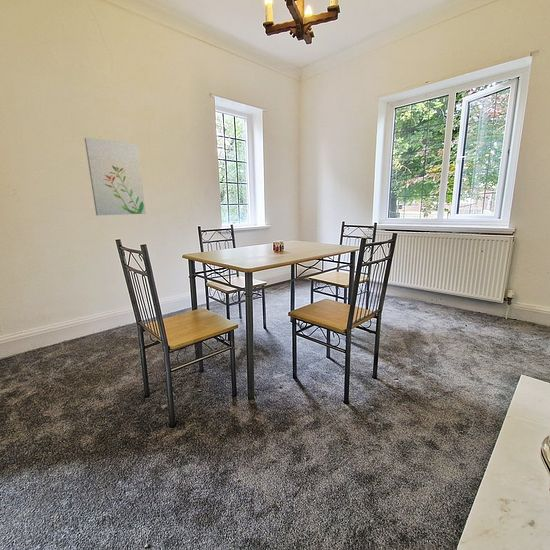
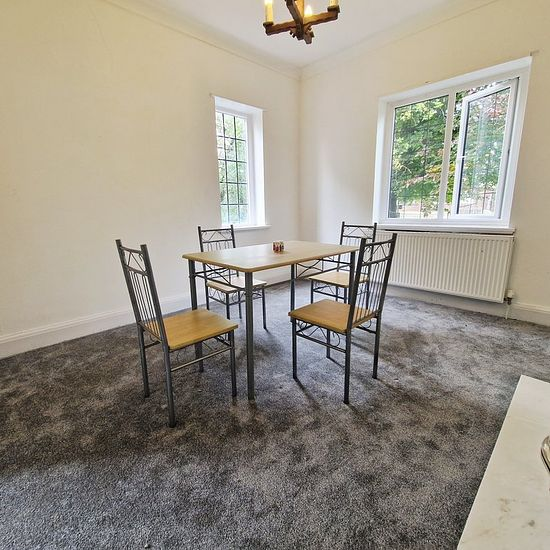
- wall art [84,137,147,216]
